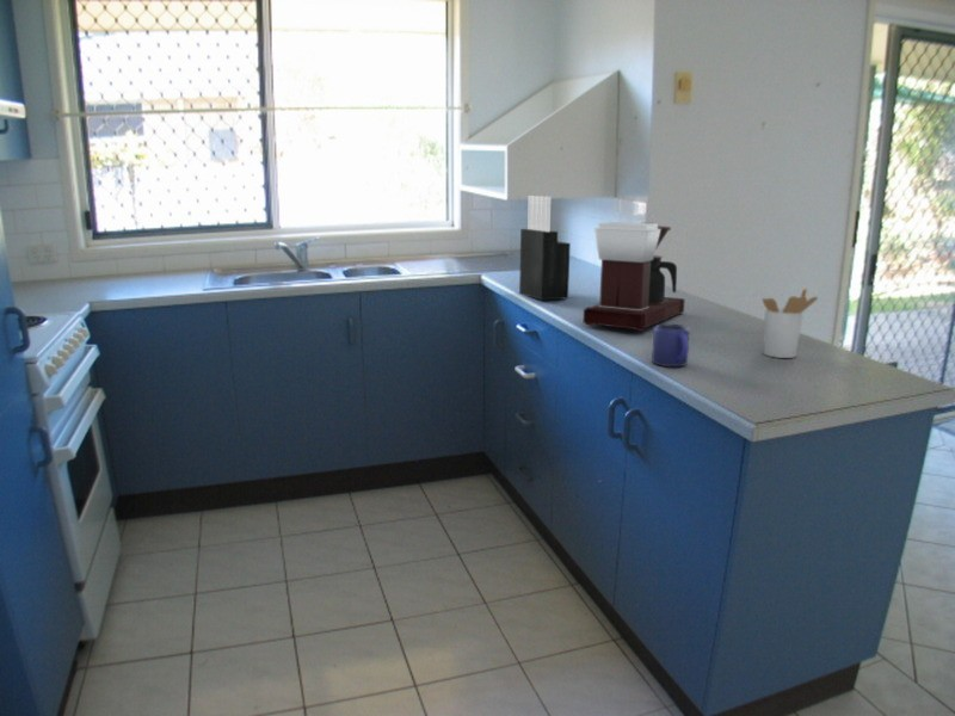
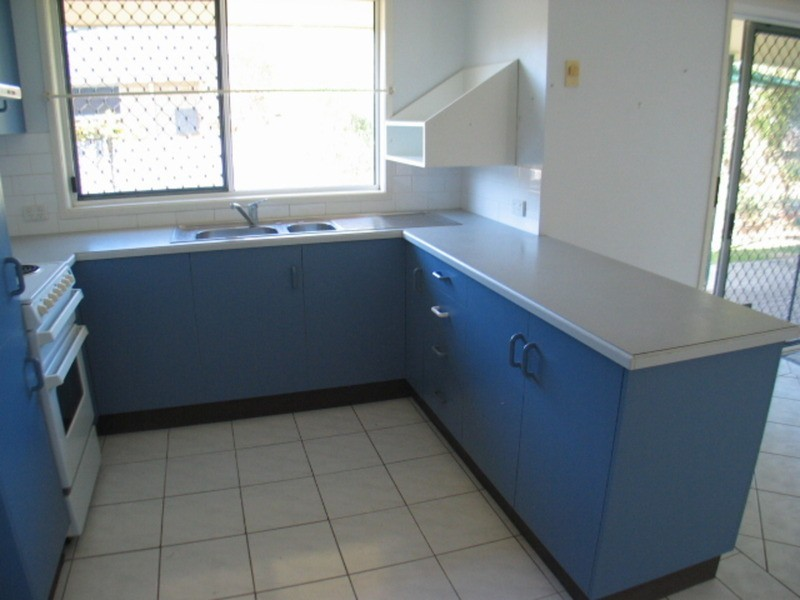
- mug [651,323,691,368]
- knife block [518,195,572,301]
- coffee maker [583,221,686,332]
- utensil holder [762,288,819,359]
